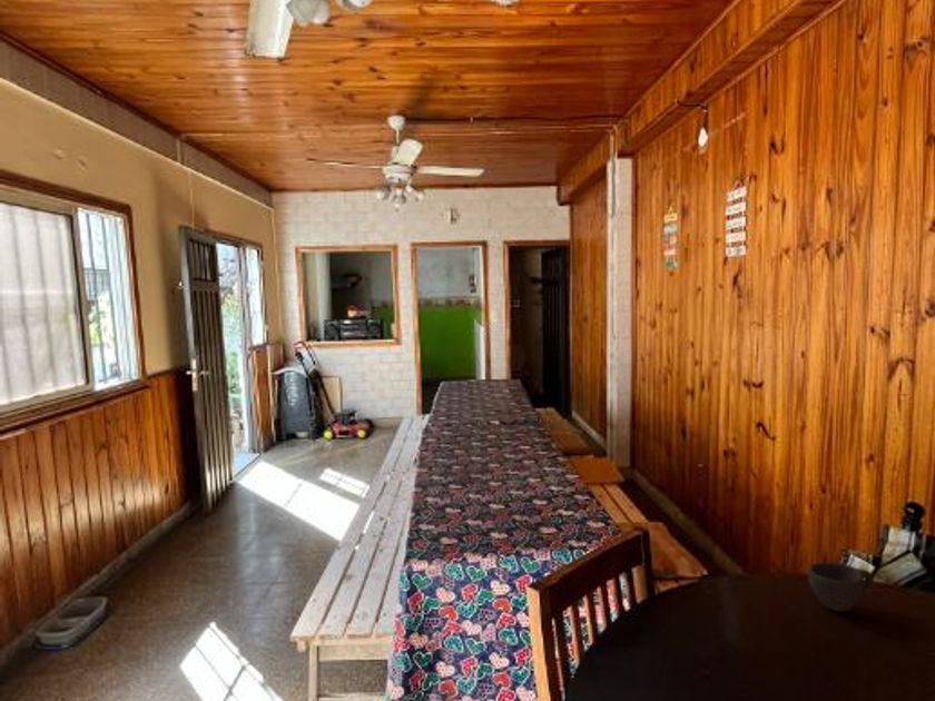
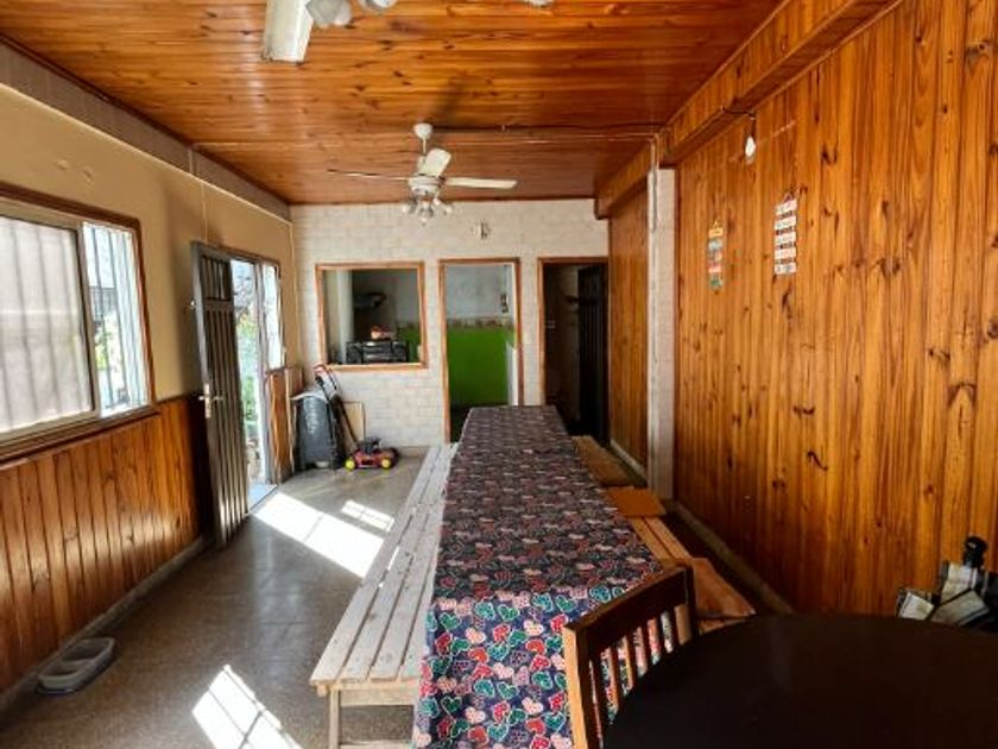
- cup [806,561,874,612]
